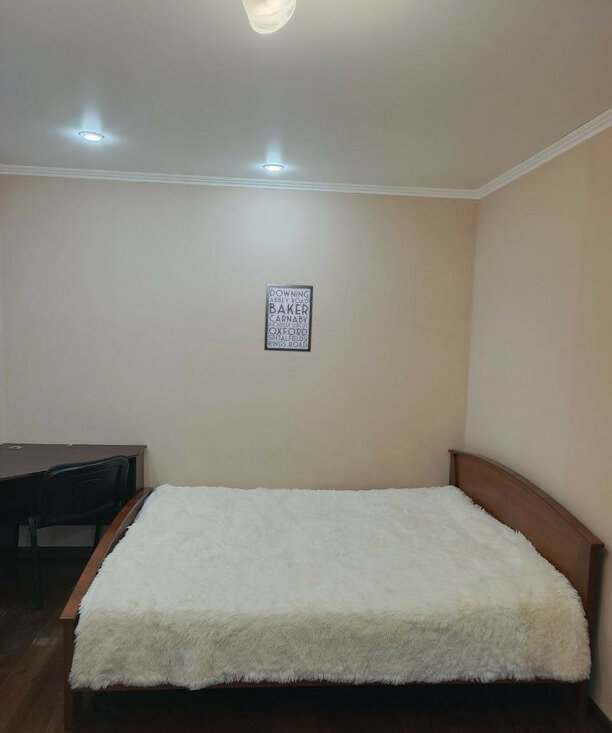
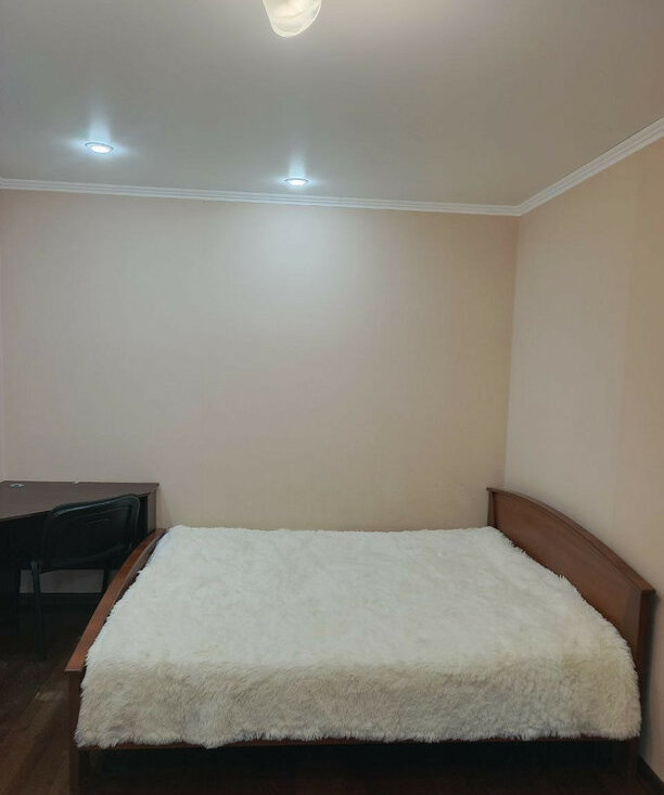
- wall art [263,282,314,353]
